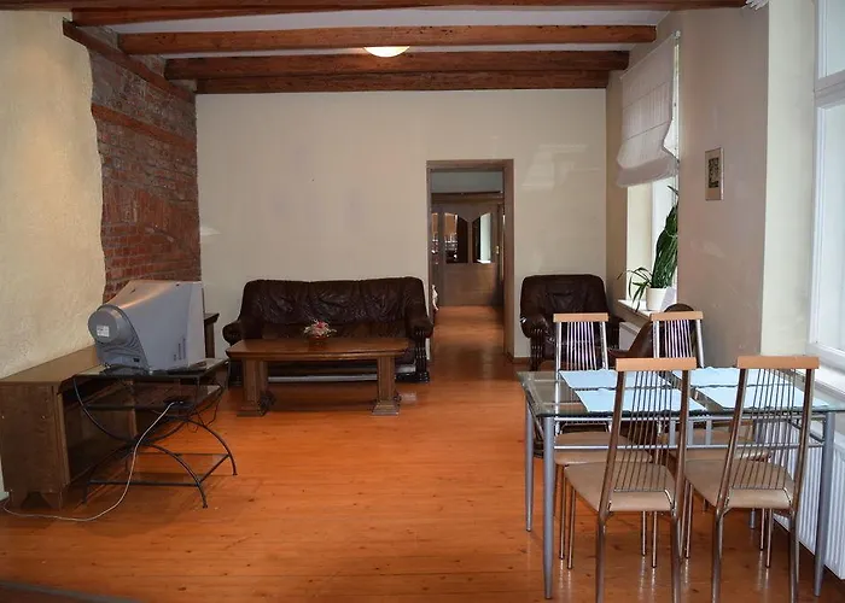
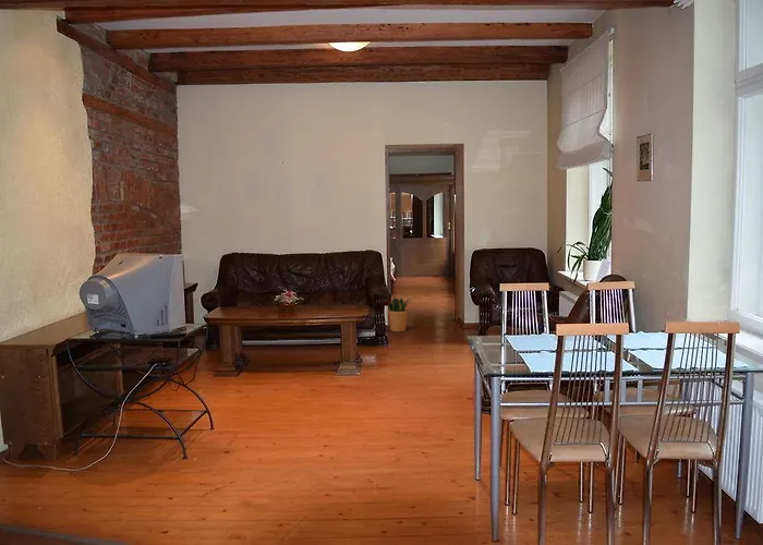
+ potted plant [387,296,413,332]
